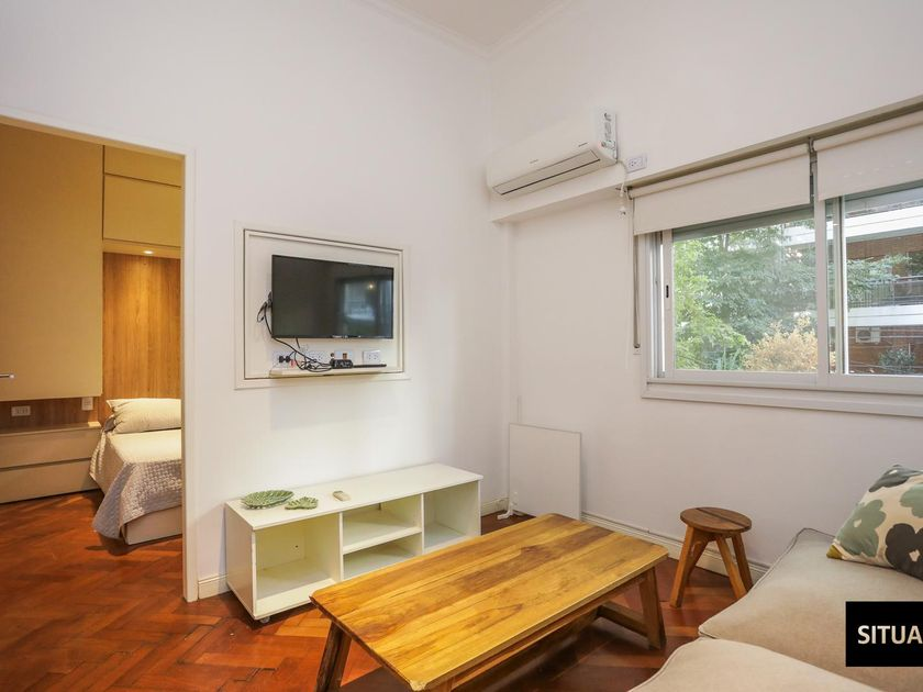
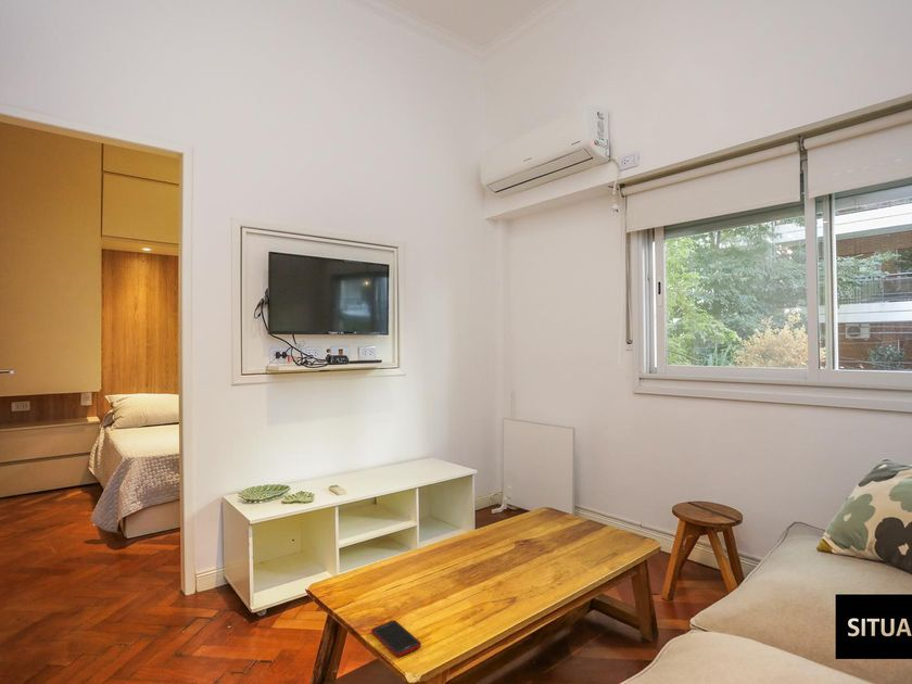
+ cell phone [370,619,422,658]
